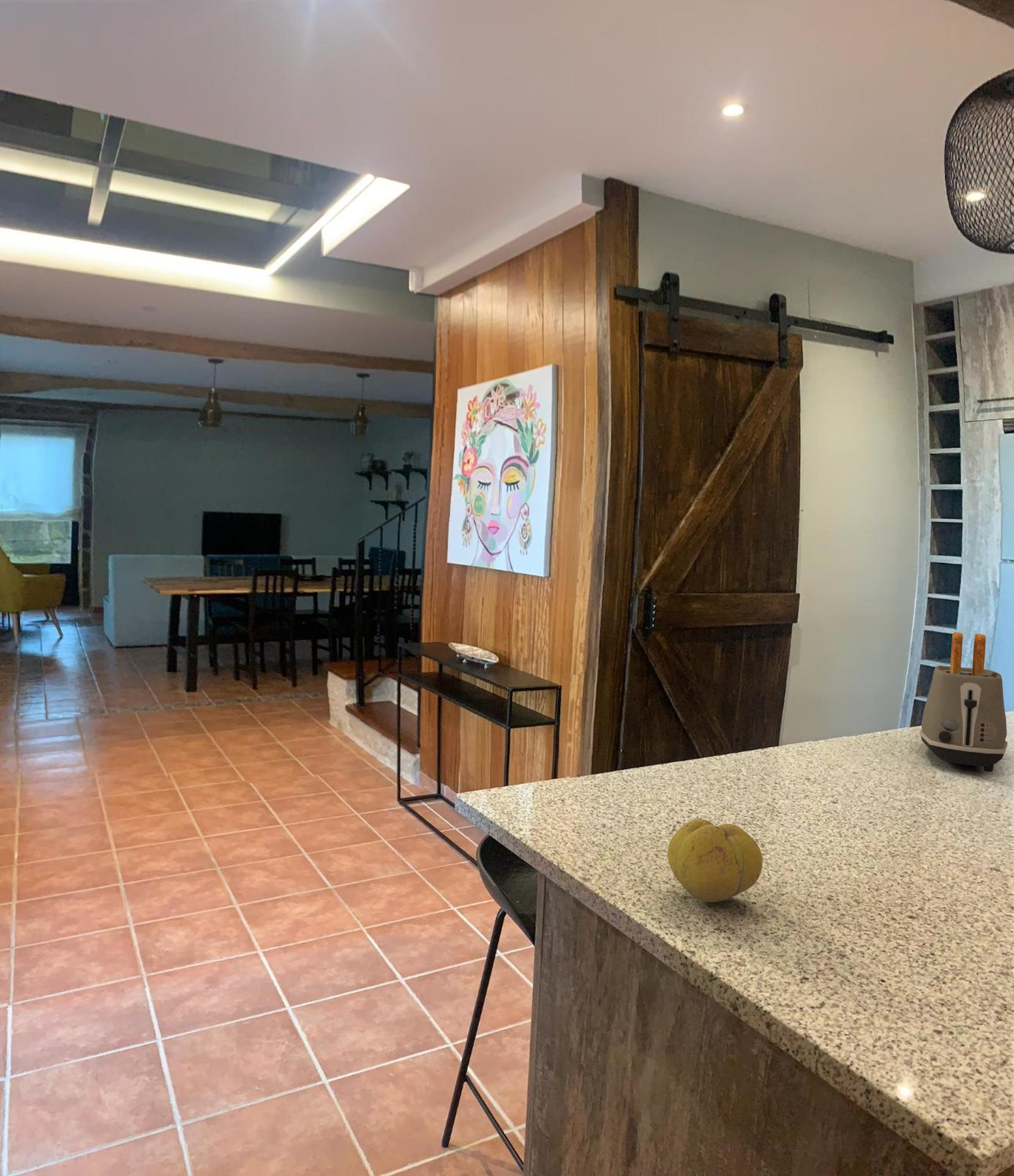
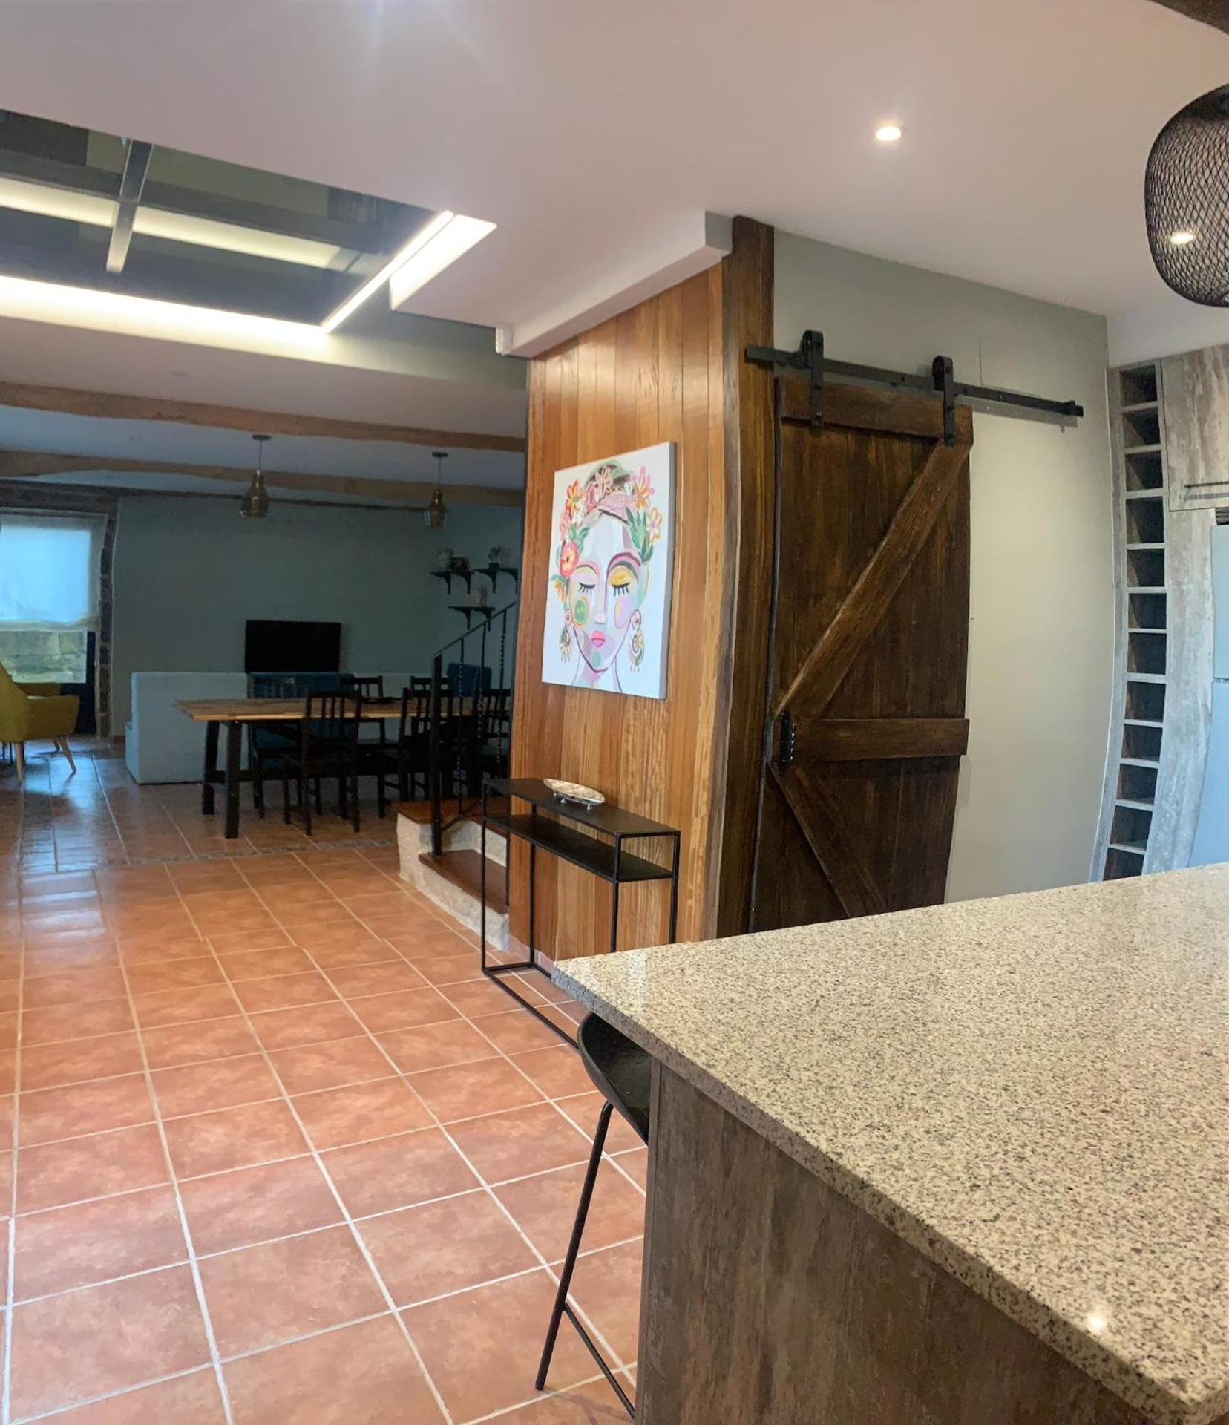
- toaster [919,631,1008,772]
- fruit [667,818,763,903]
